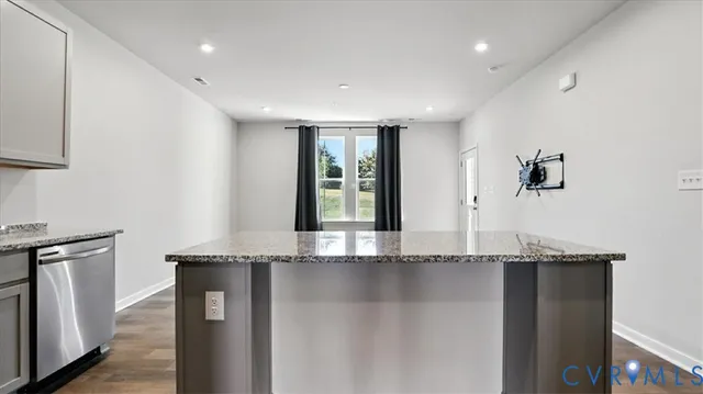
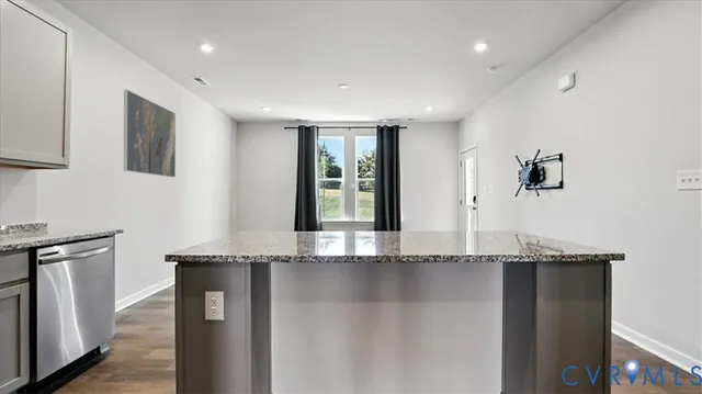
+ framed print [123,89,177,178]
